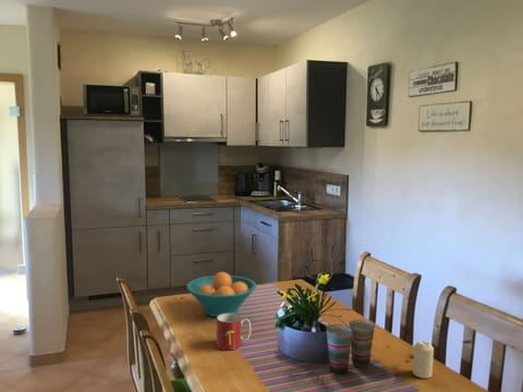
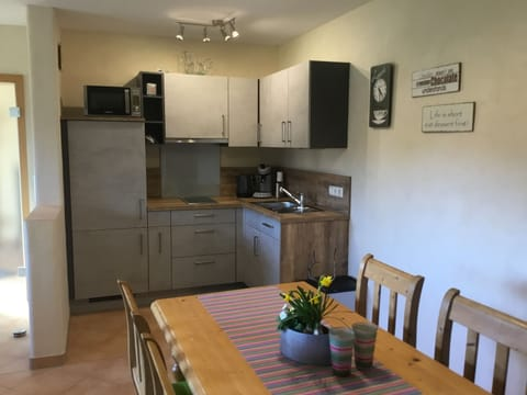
- candle [412,340,435,379]
- mug [216,313,252,351]
- fruit bowl [185,271,257,318]
